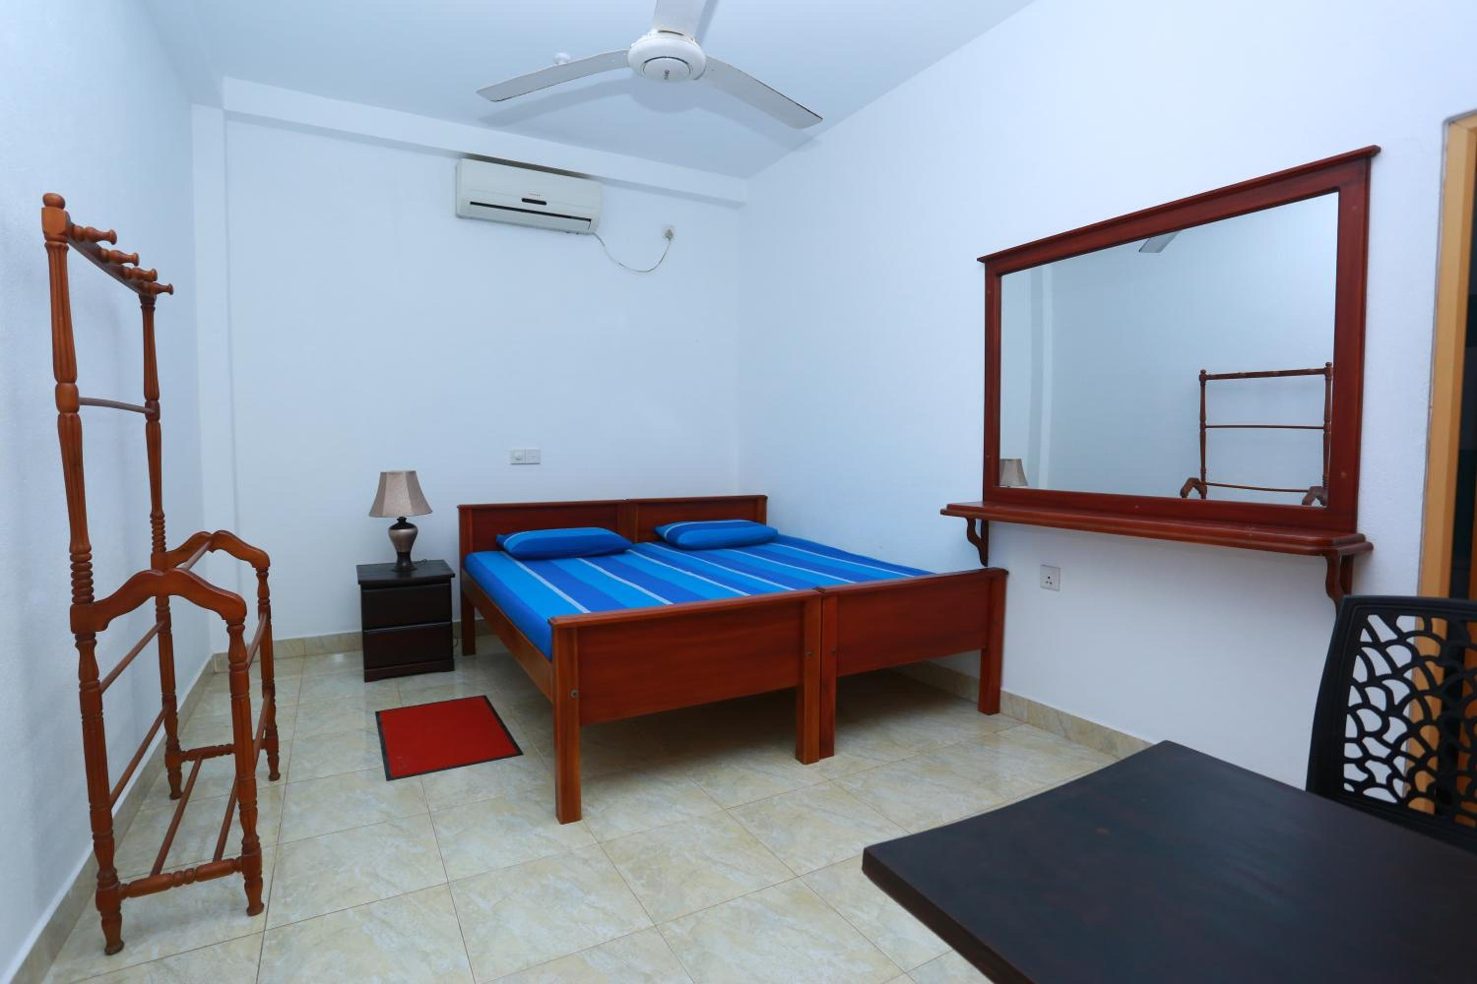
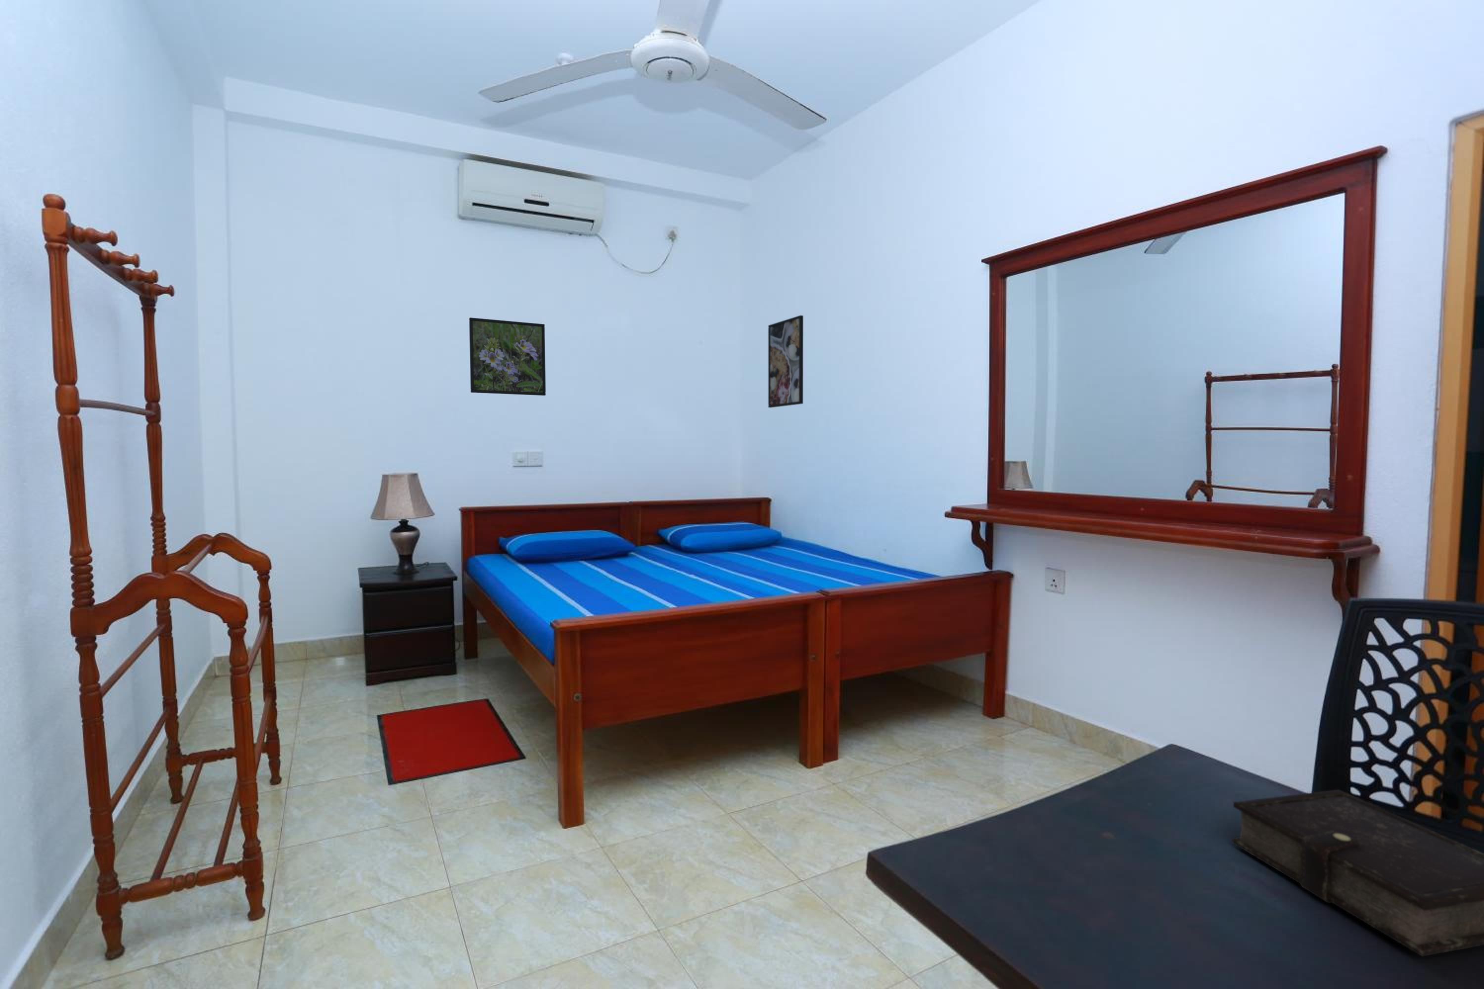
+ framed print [767,315,804,408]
+ book [1232,789,1484,957]
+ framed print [468,317,547,396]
